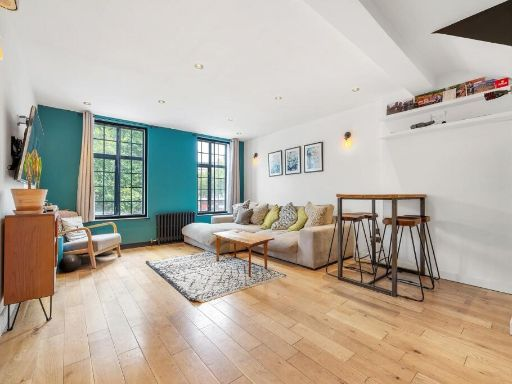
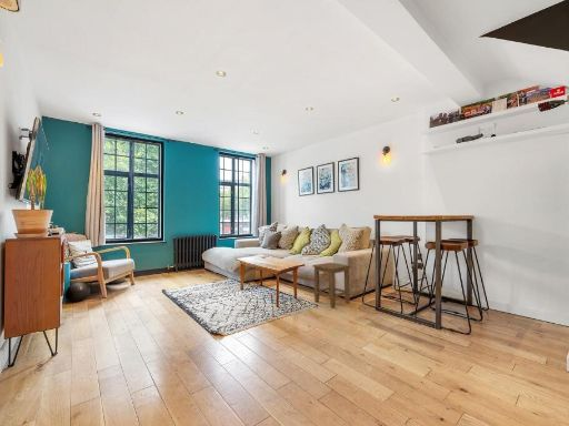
+ stool [311,262,351,308]
